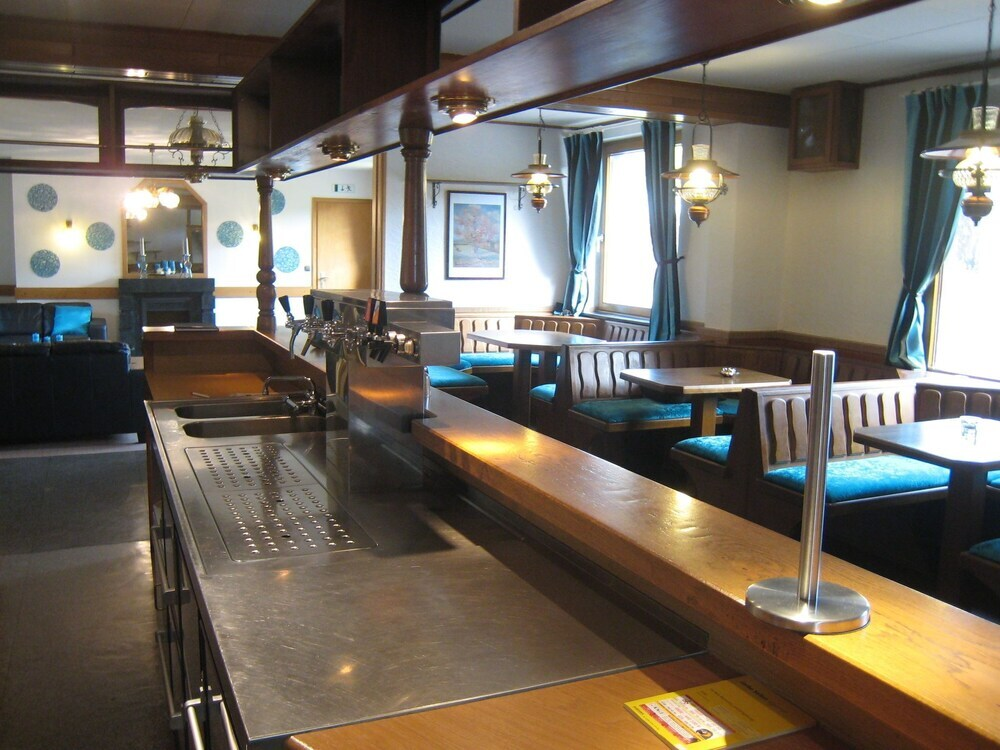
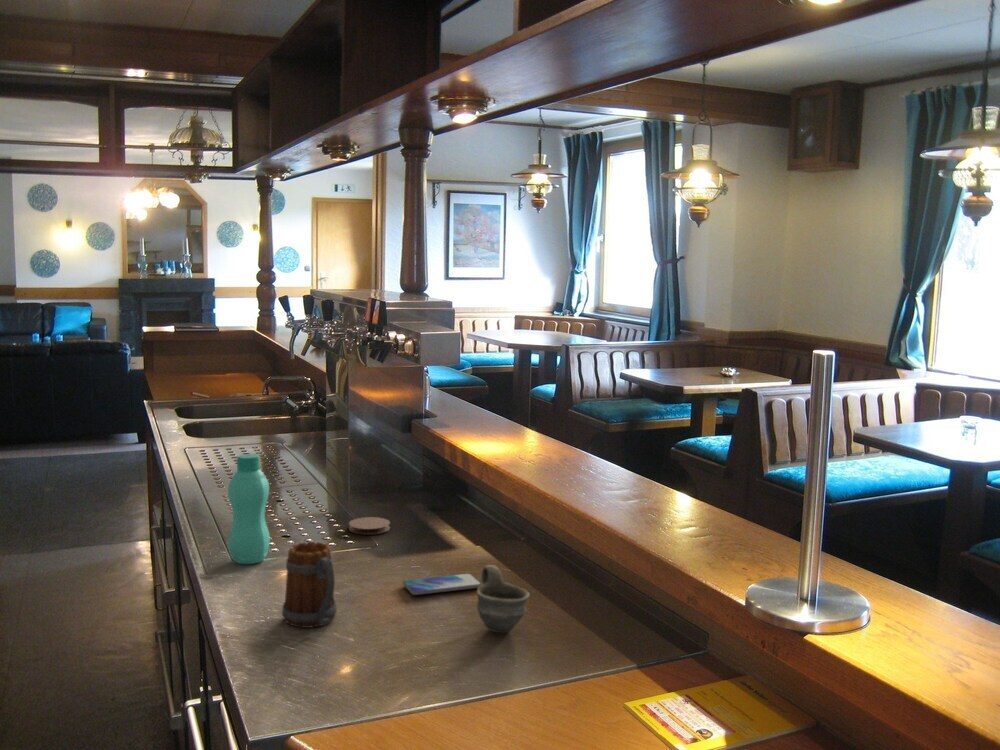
+ smartphone [402,573,482,596]
+ cup [476,564,530,634]
+ bottle [227,453,271,565]
+ coaster [348,516,391,535]
+ beer mug [281,541,338,629]
